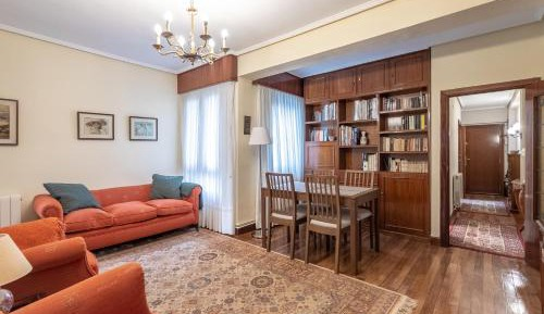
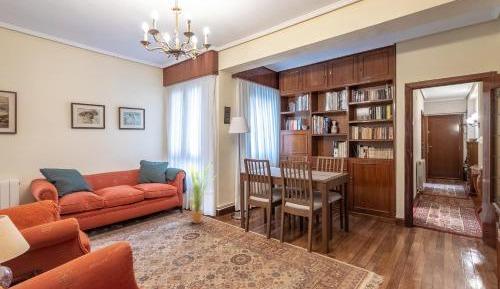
+ house plant [186,161,216,224]
